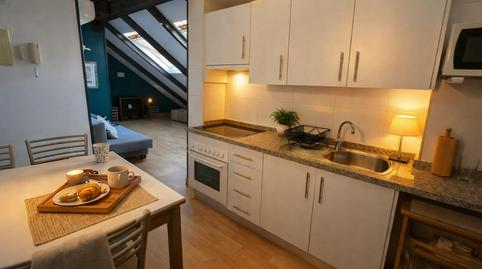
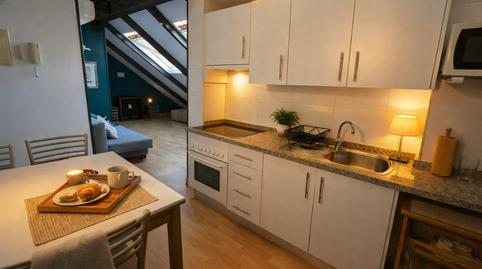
- cup [91,142,111,163]
